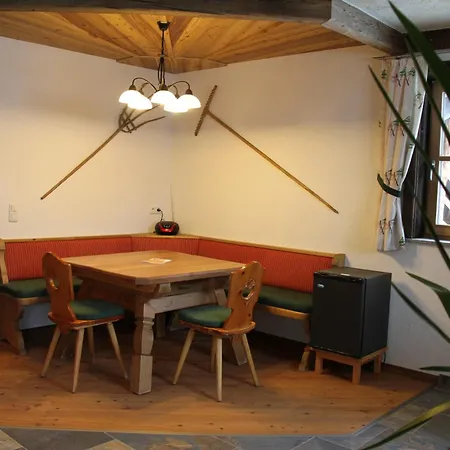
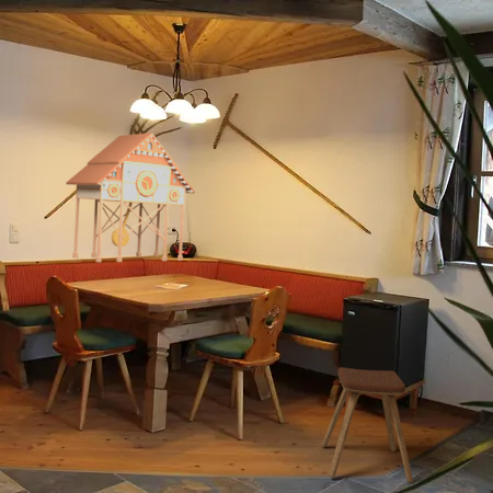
+ cuckoo clock [65,131,196,263]
+ music stool [321,366,414,484]
